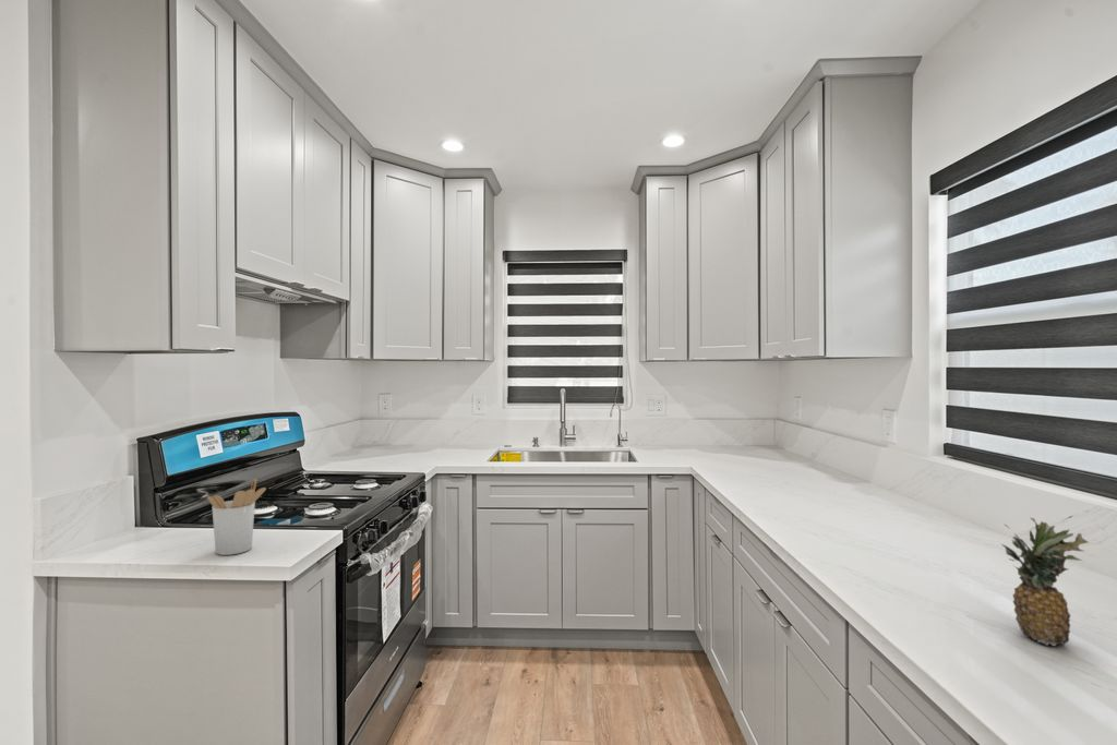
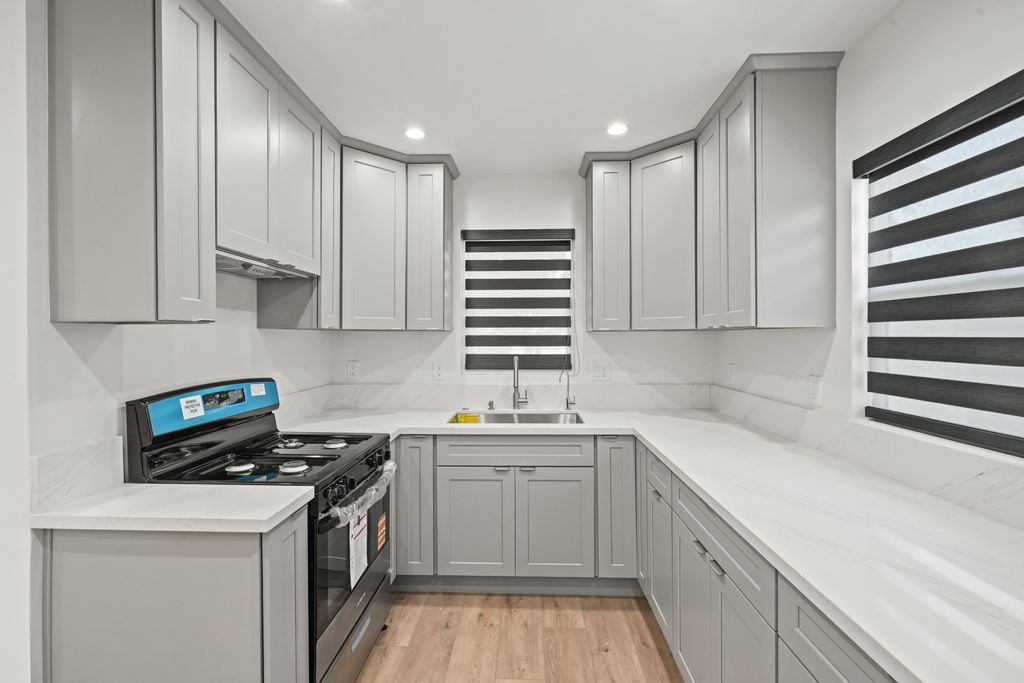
- utensil holder [206,478,267,556]
- fruit [1000,516,1089,647]
